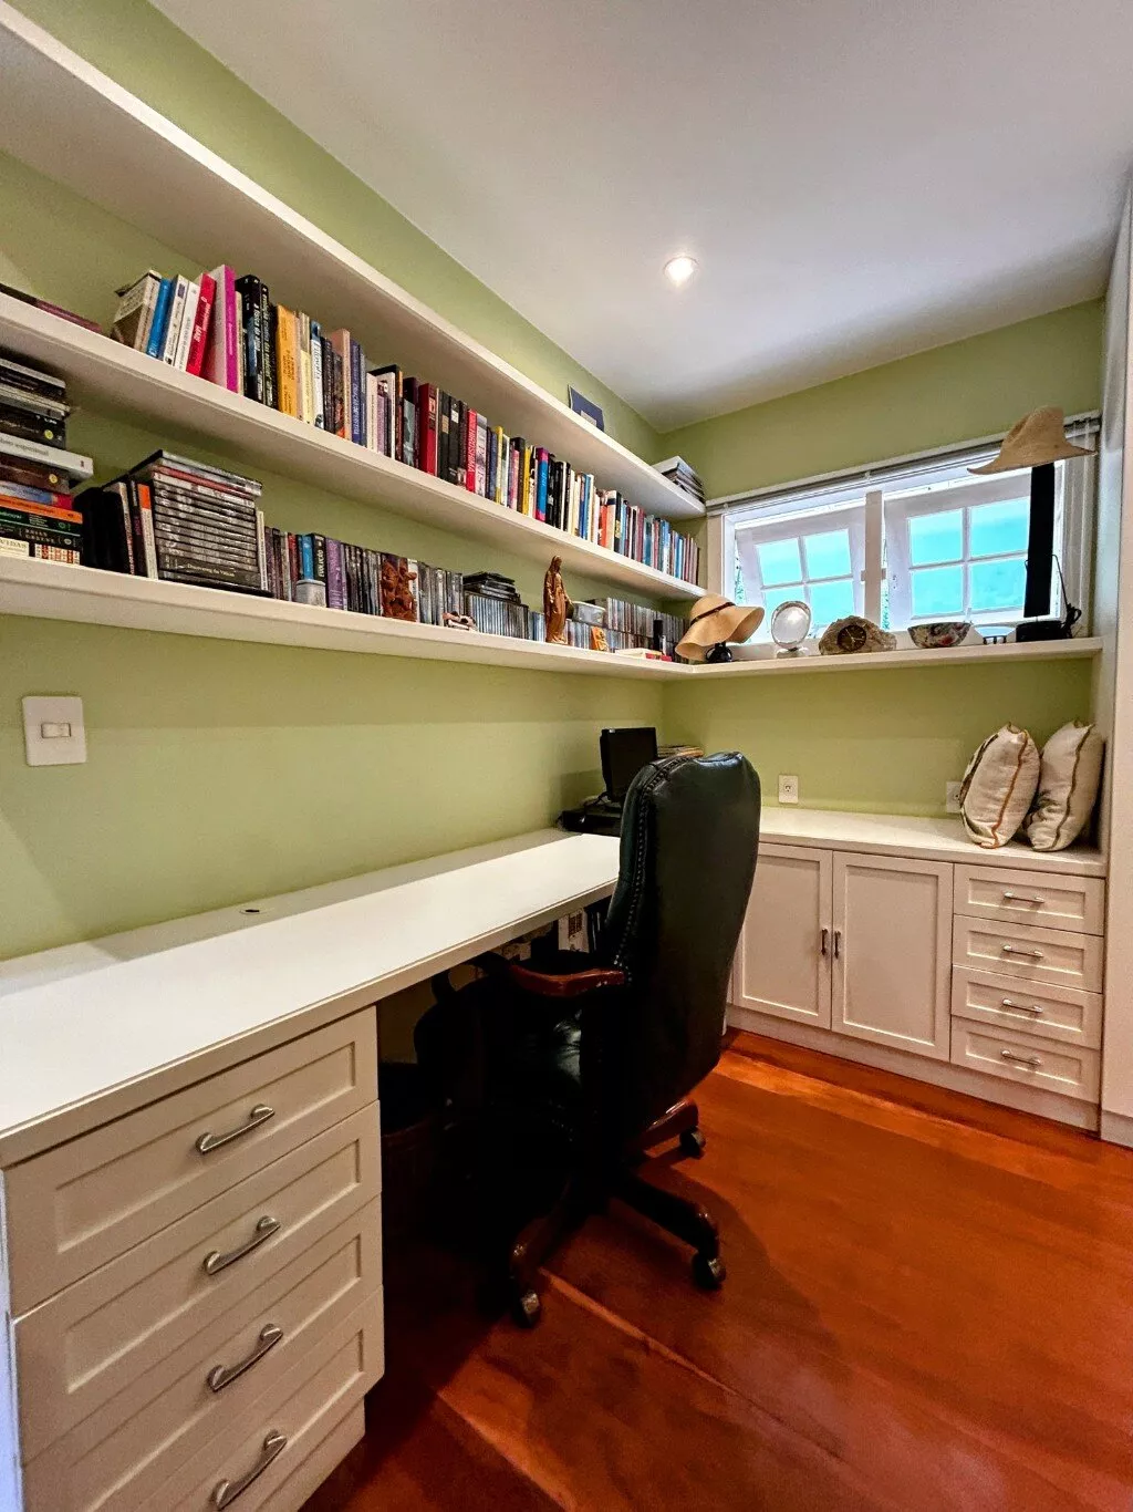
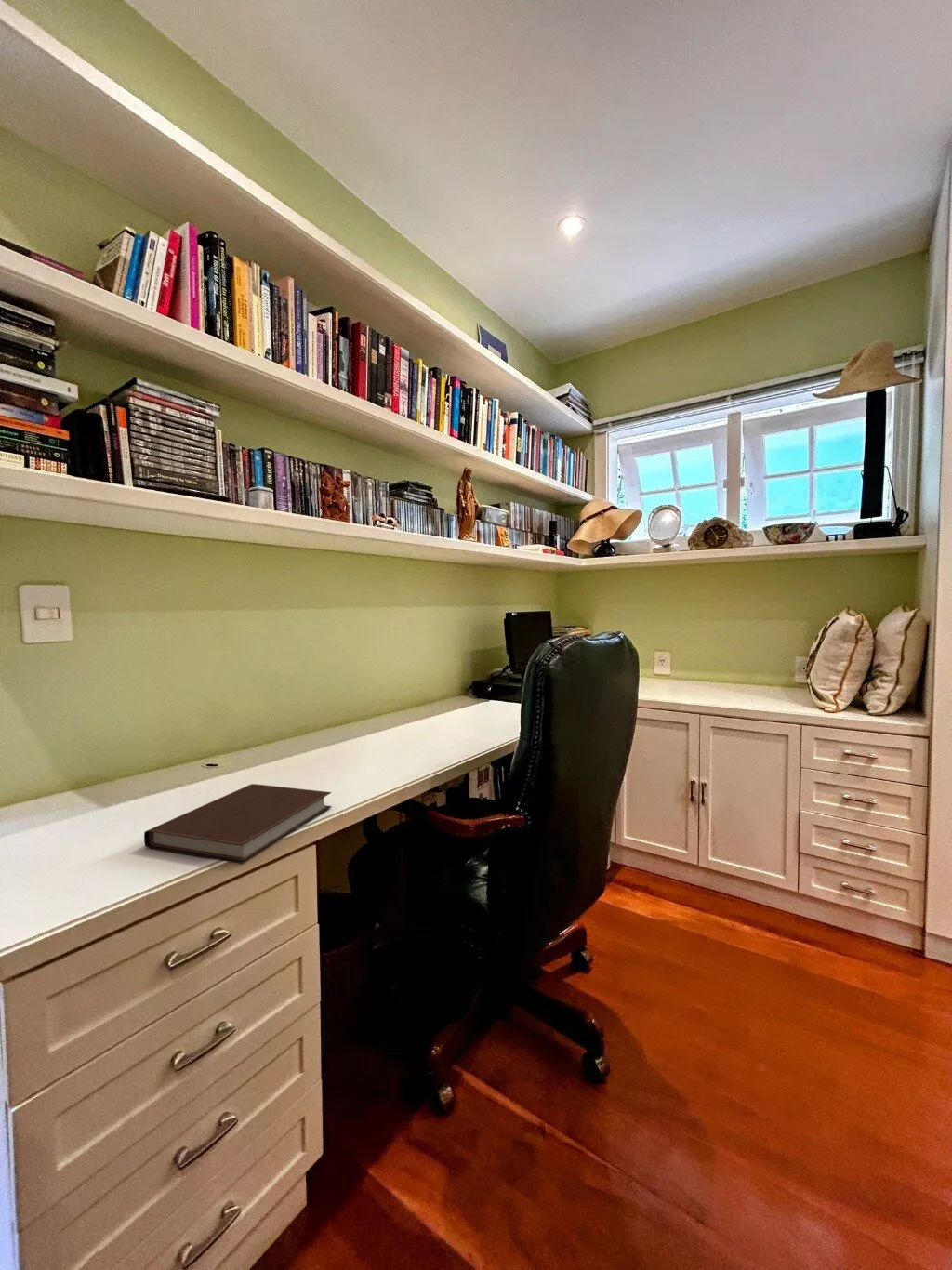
+ notebook [143,783,333,865]
